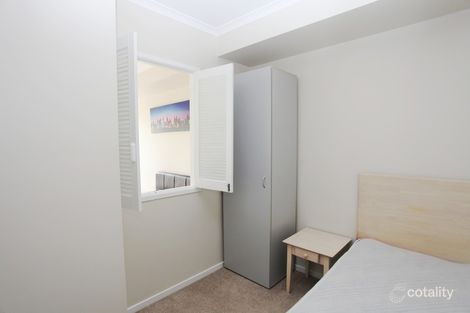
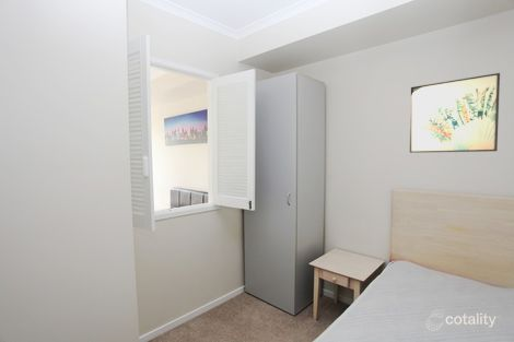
+ wall art [409,72,501,154]
